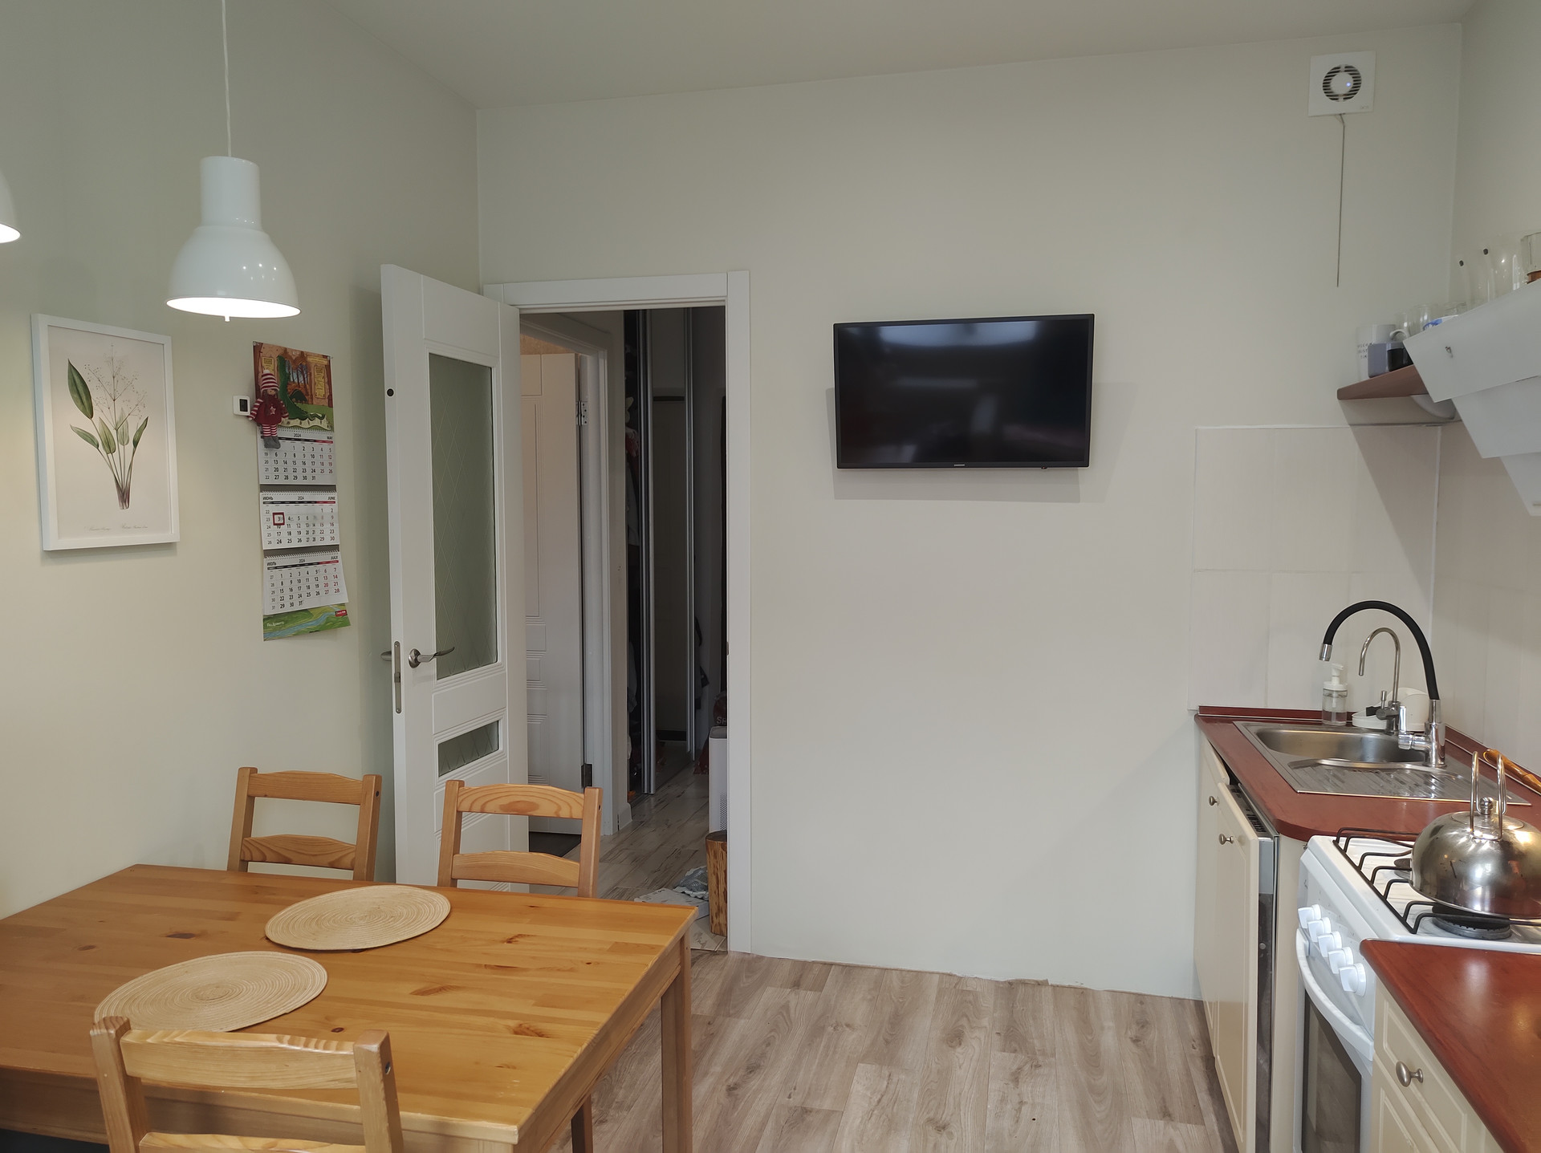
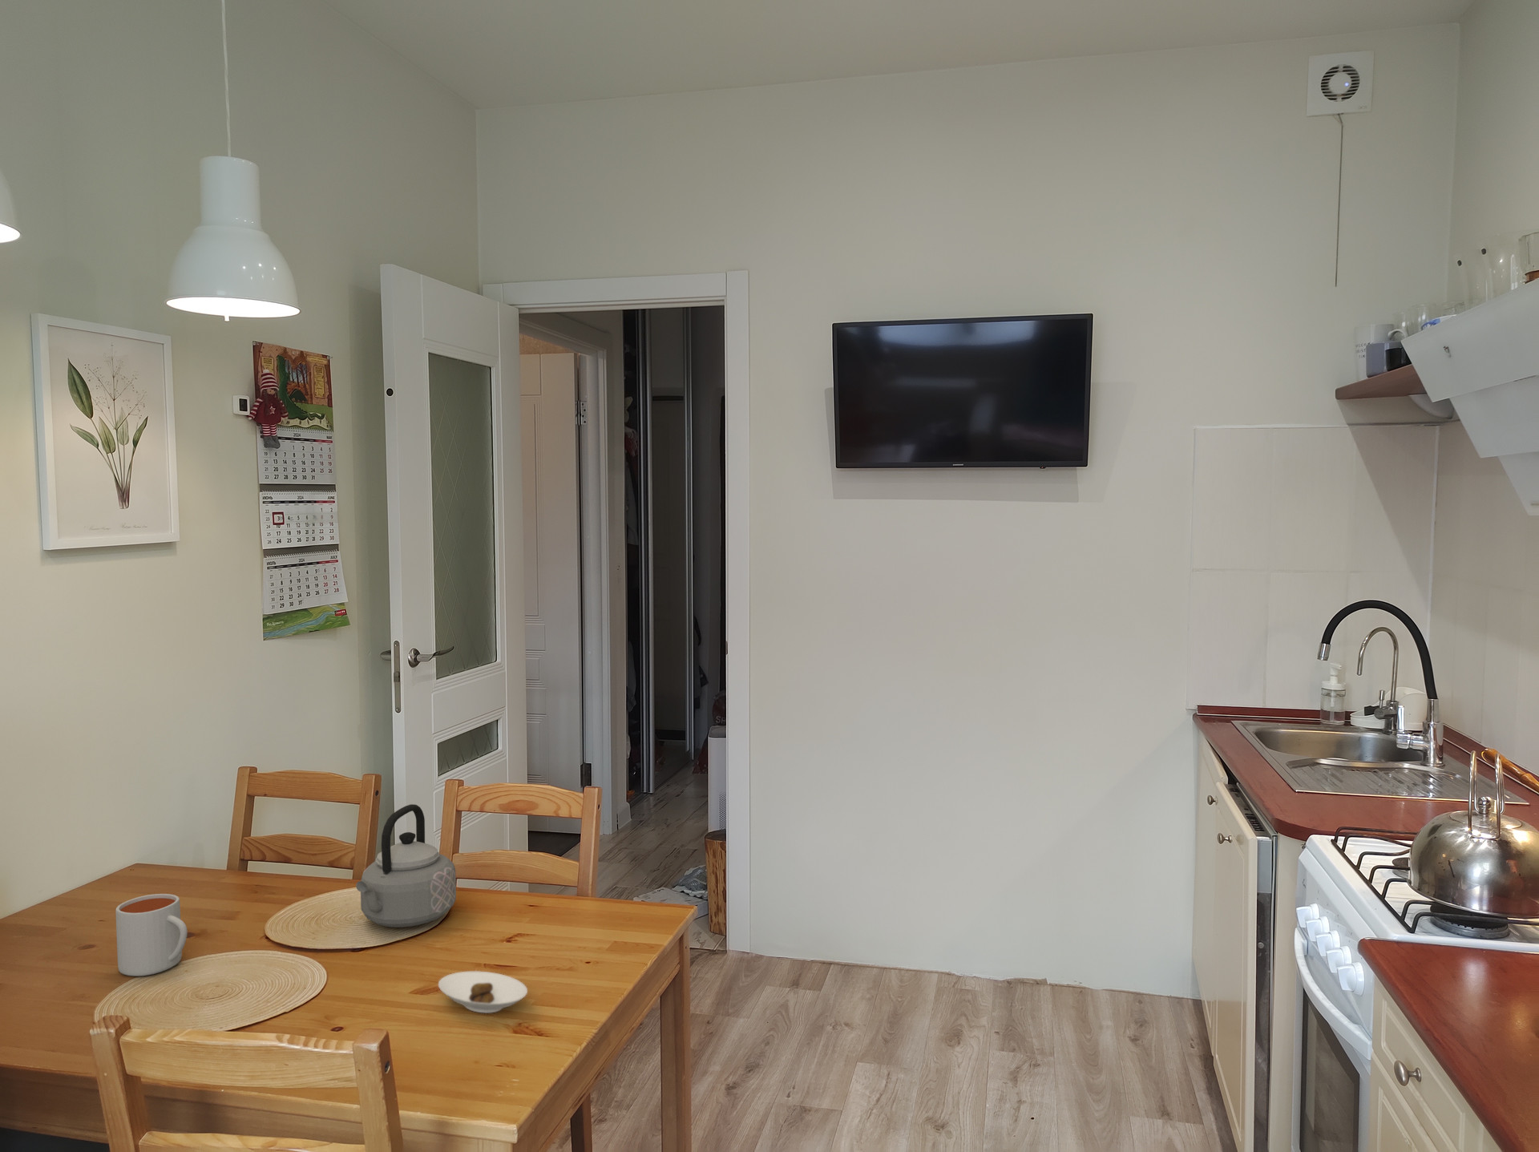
+ teapot [355,803,457,928]
+ saucer [438,970,529,1014]
+ mug [115,893,189,978]
